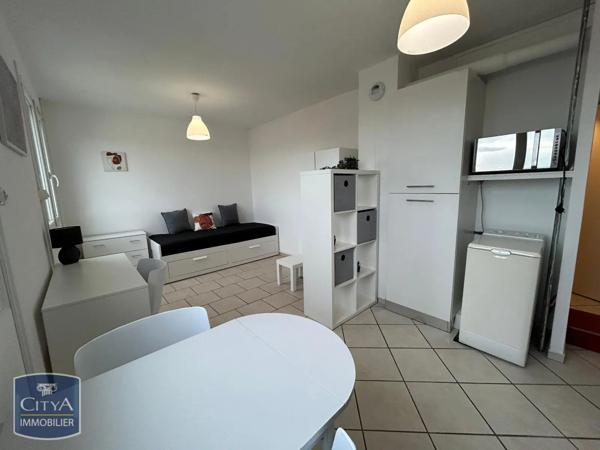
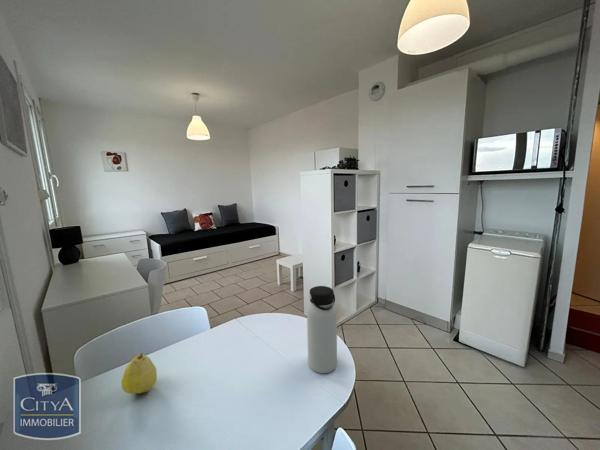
+ fruit [120,352,158,394]
+ water bottle [306,285,338,374]
